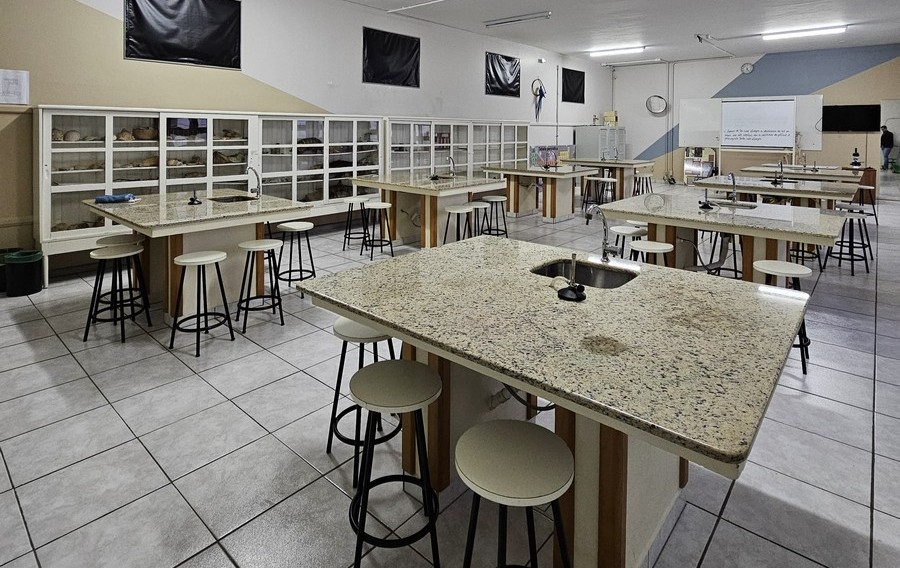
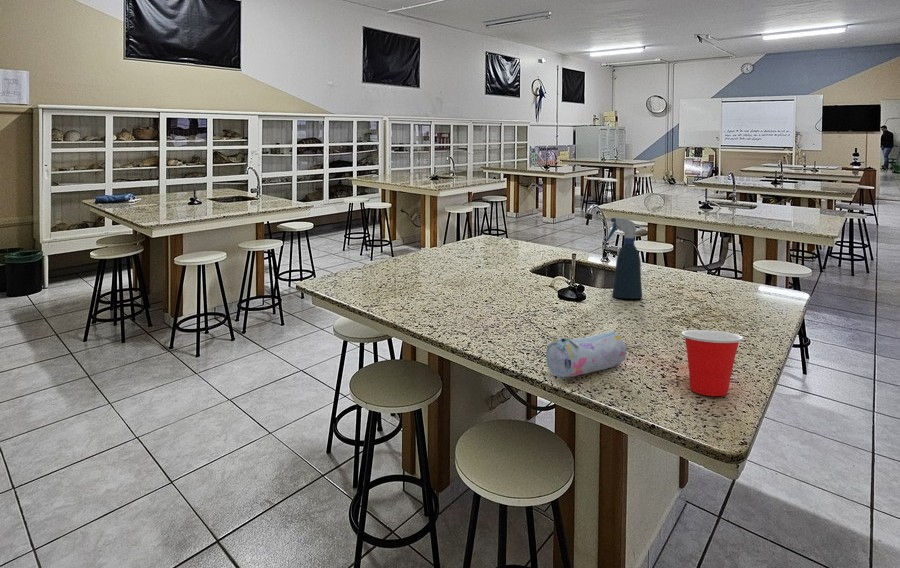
+ spray bottle [605,217,643,300]
+ cup [680,329,744,397]
+ pencil case [545,330,627,378]
